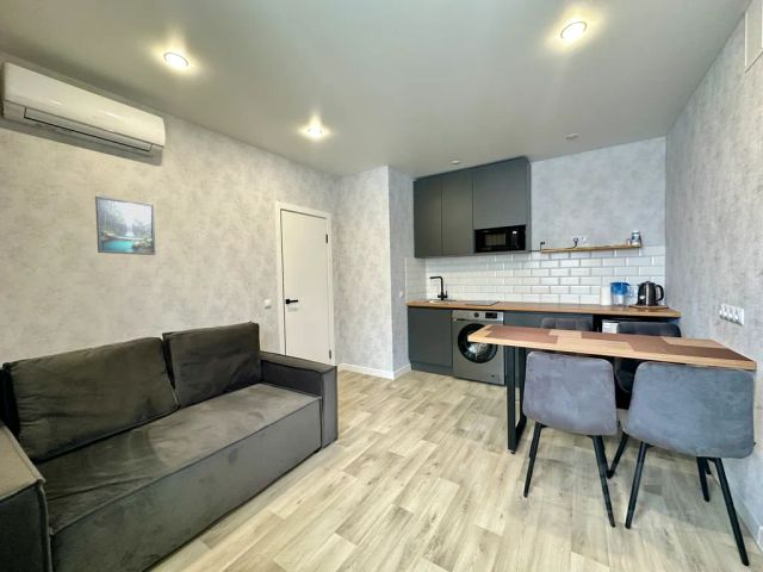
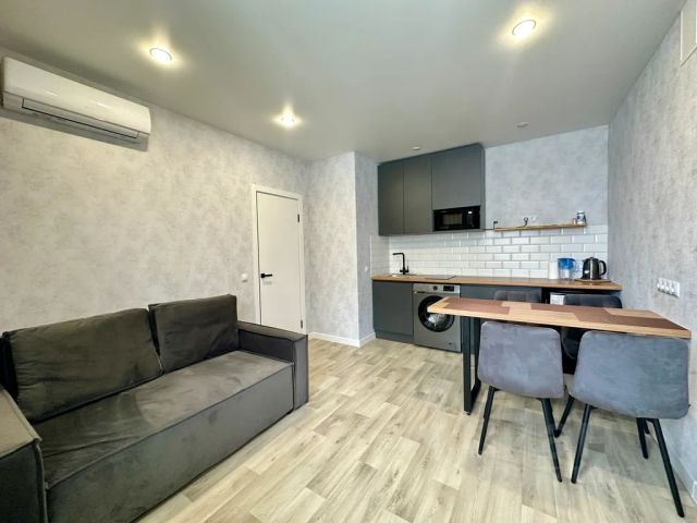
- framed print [94,195,156,256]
